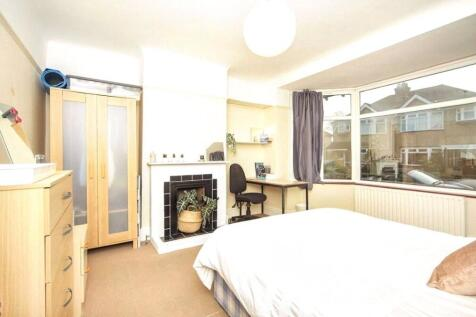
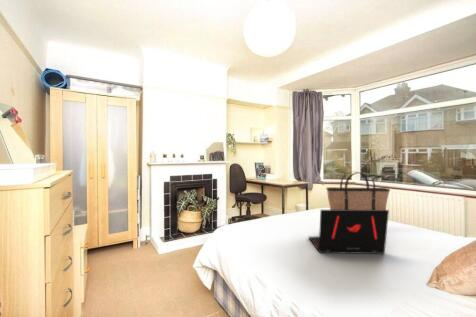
+ laptop [307,209,390,255]
+ shopping bag [326,171,391,210]
